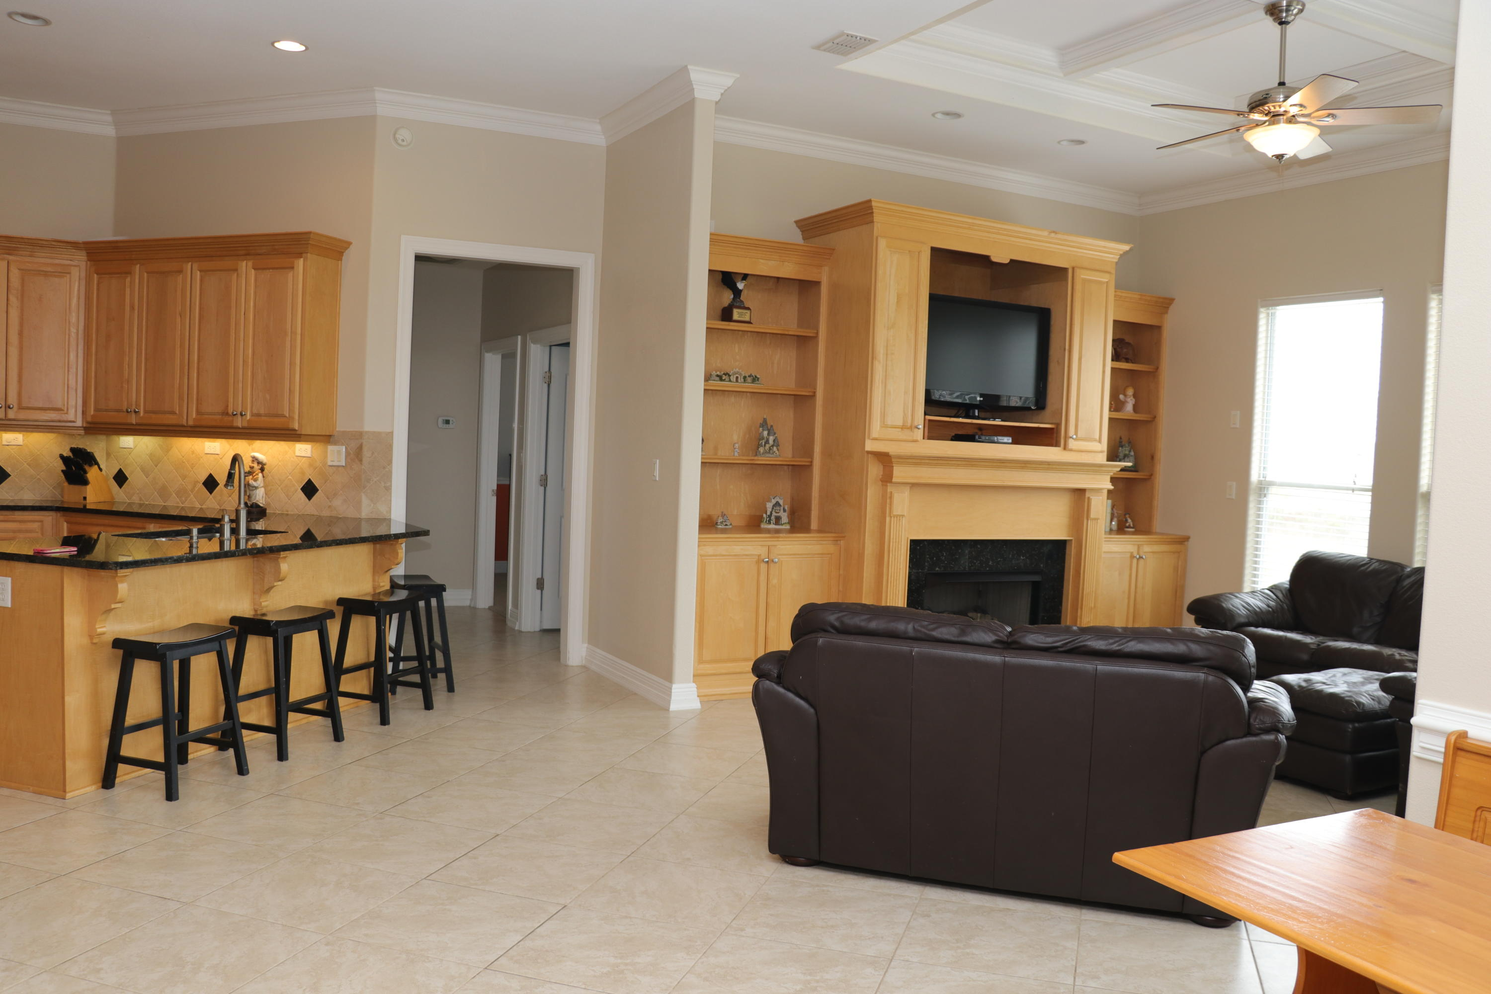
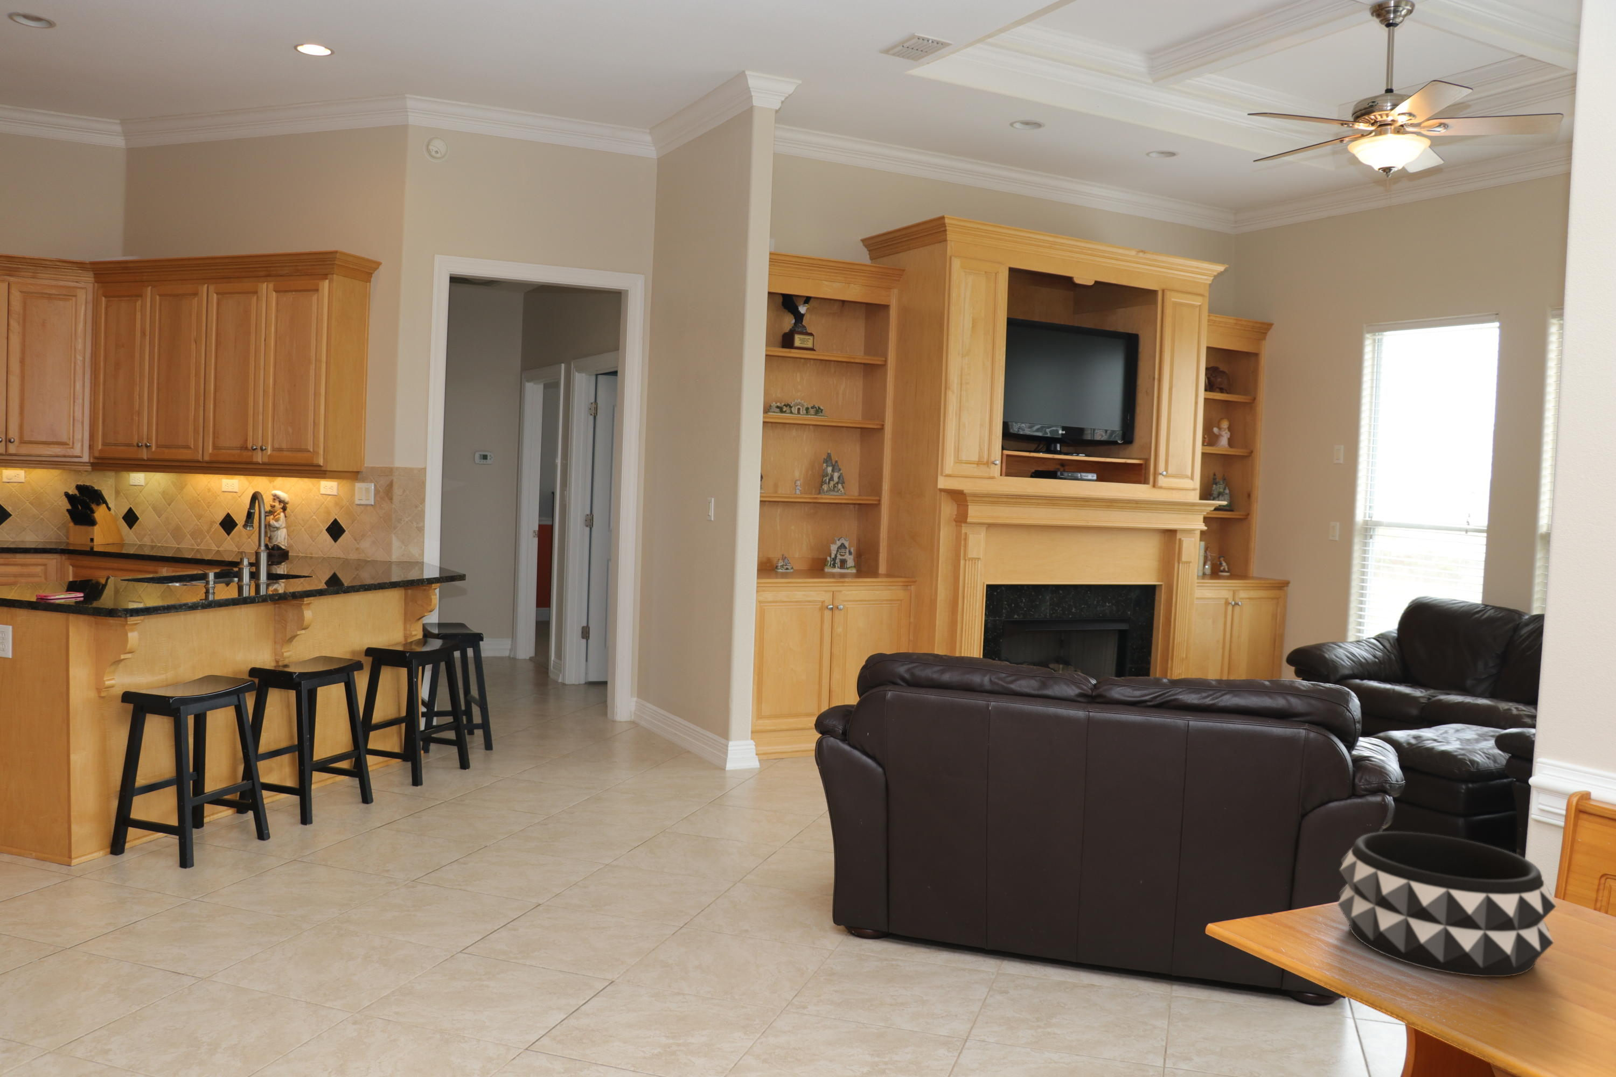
+ decorative bowl [1337,831,1557,977]
